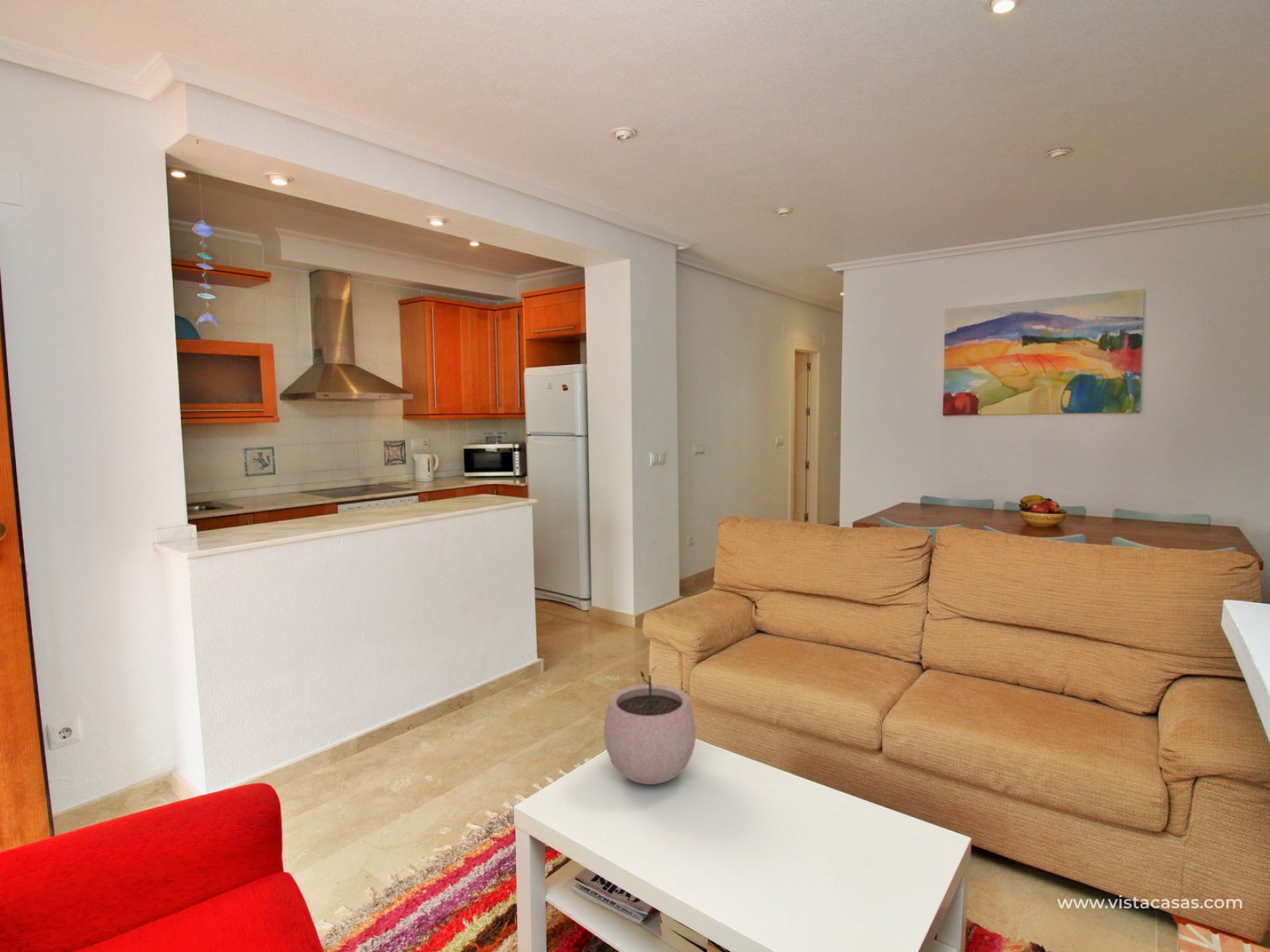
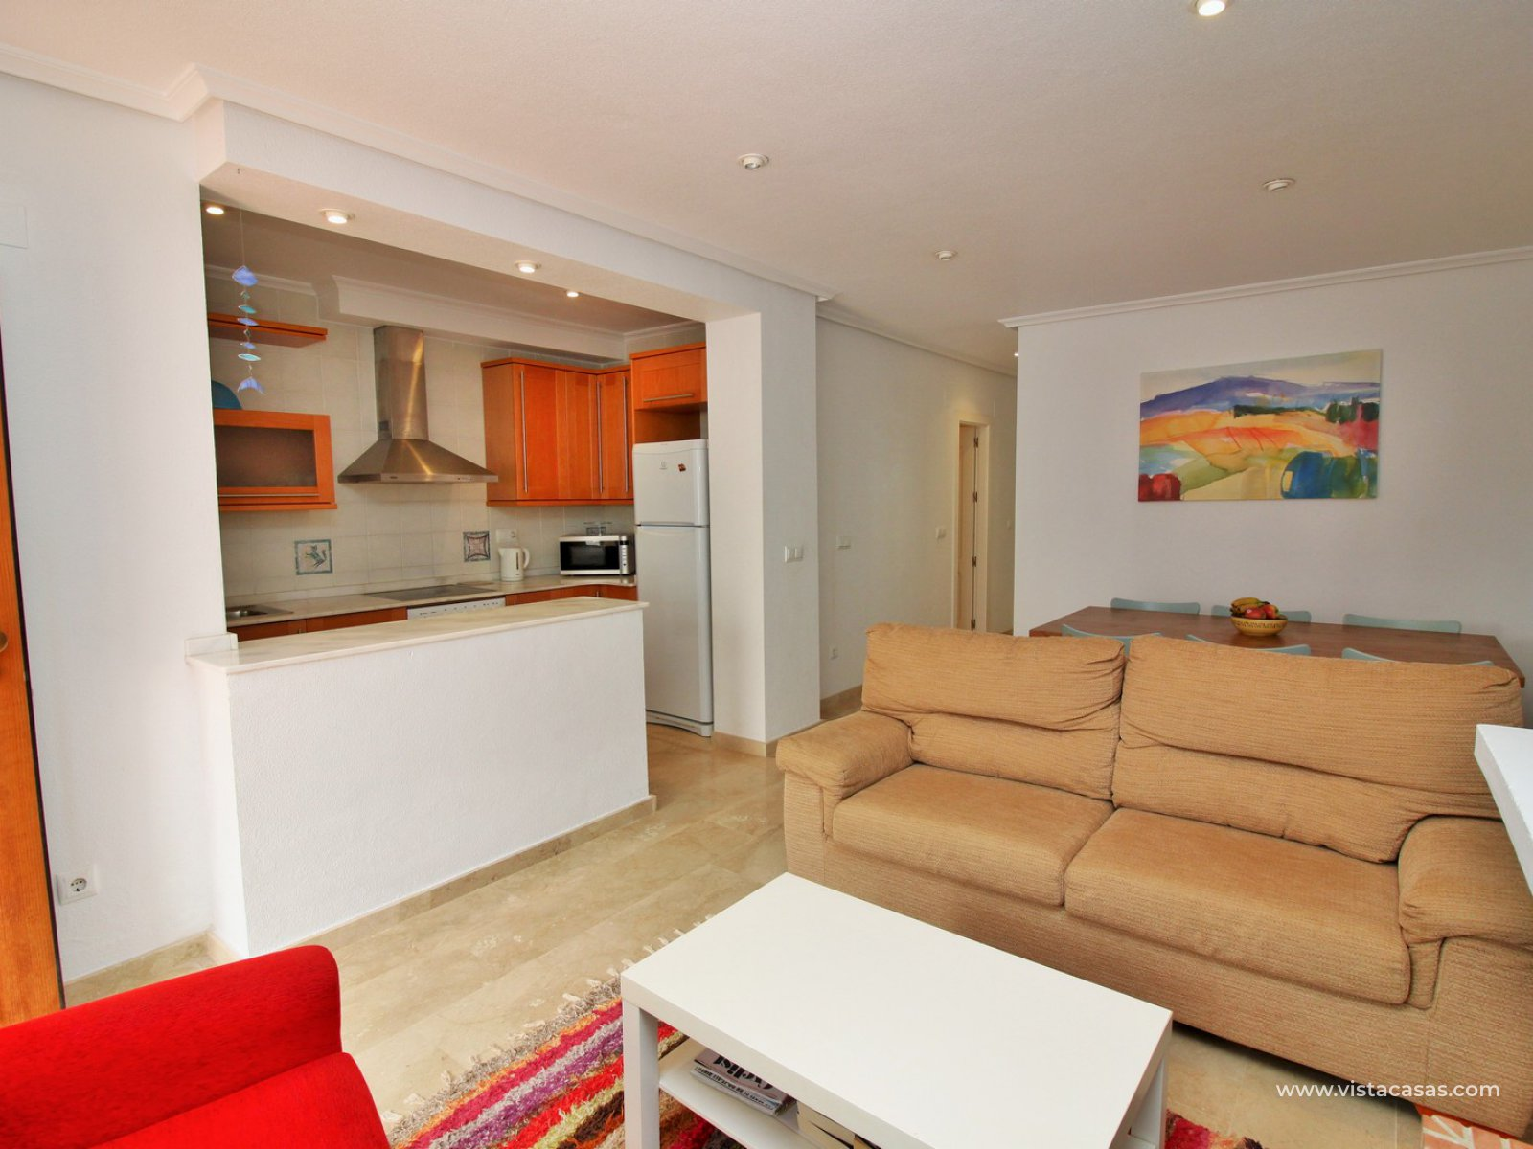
- plant pot [603,665,696,785]
